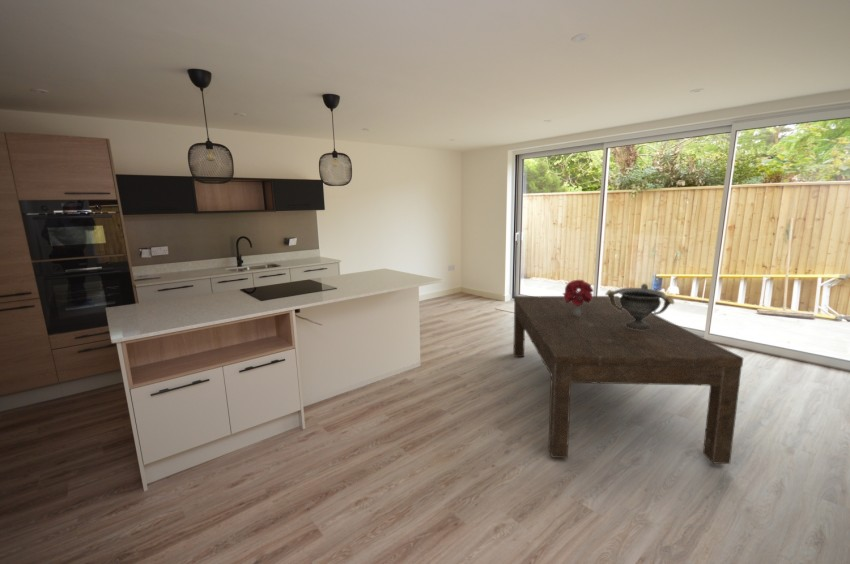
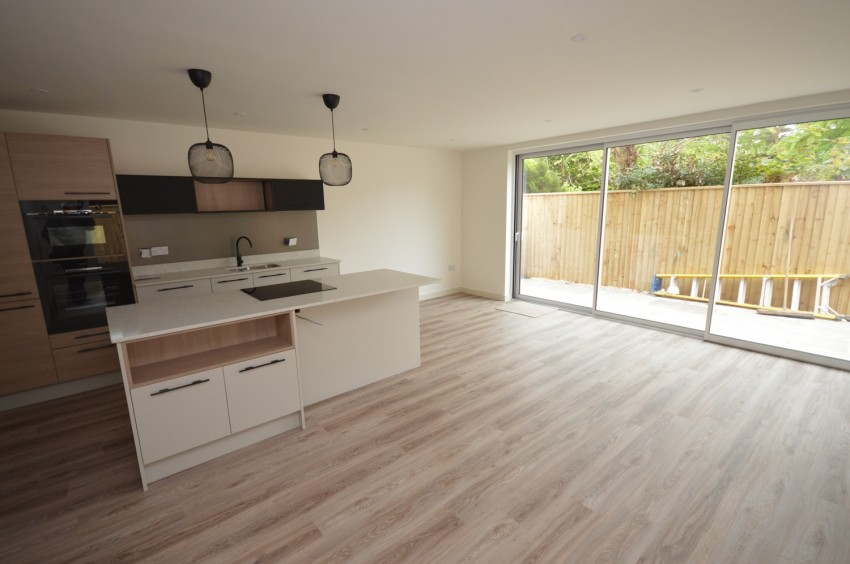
- decorative bowl [604,283,675,330]
- dining table [512,295,744,465]
- bouquet [562,279,594,315]
